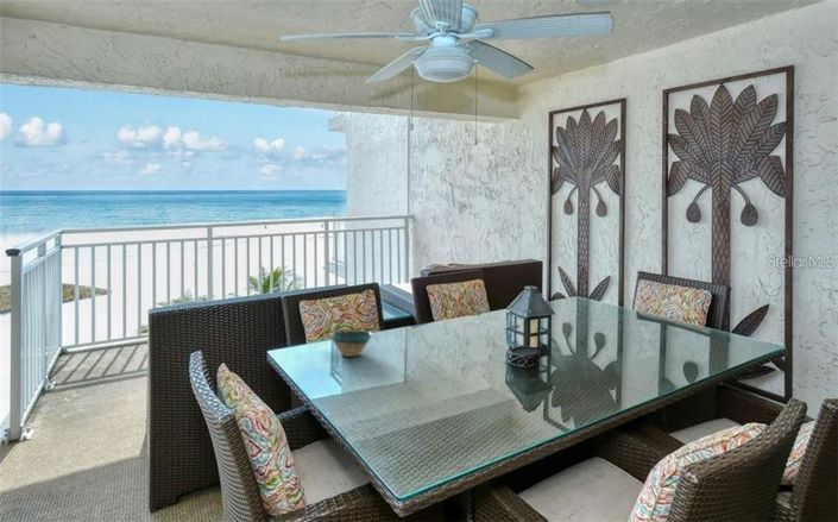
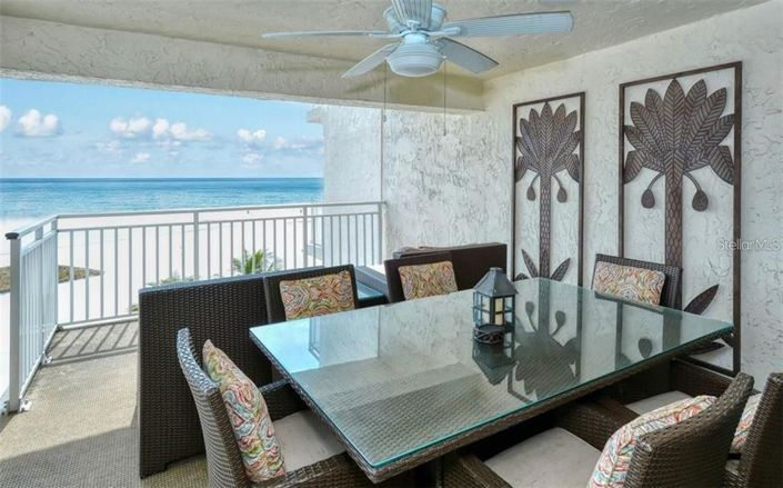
- bowl [329,329,373,358]
